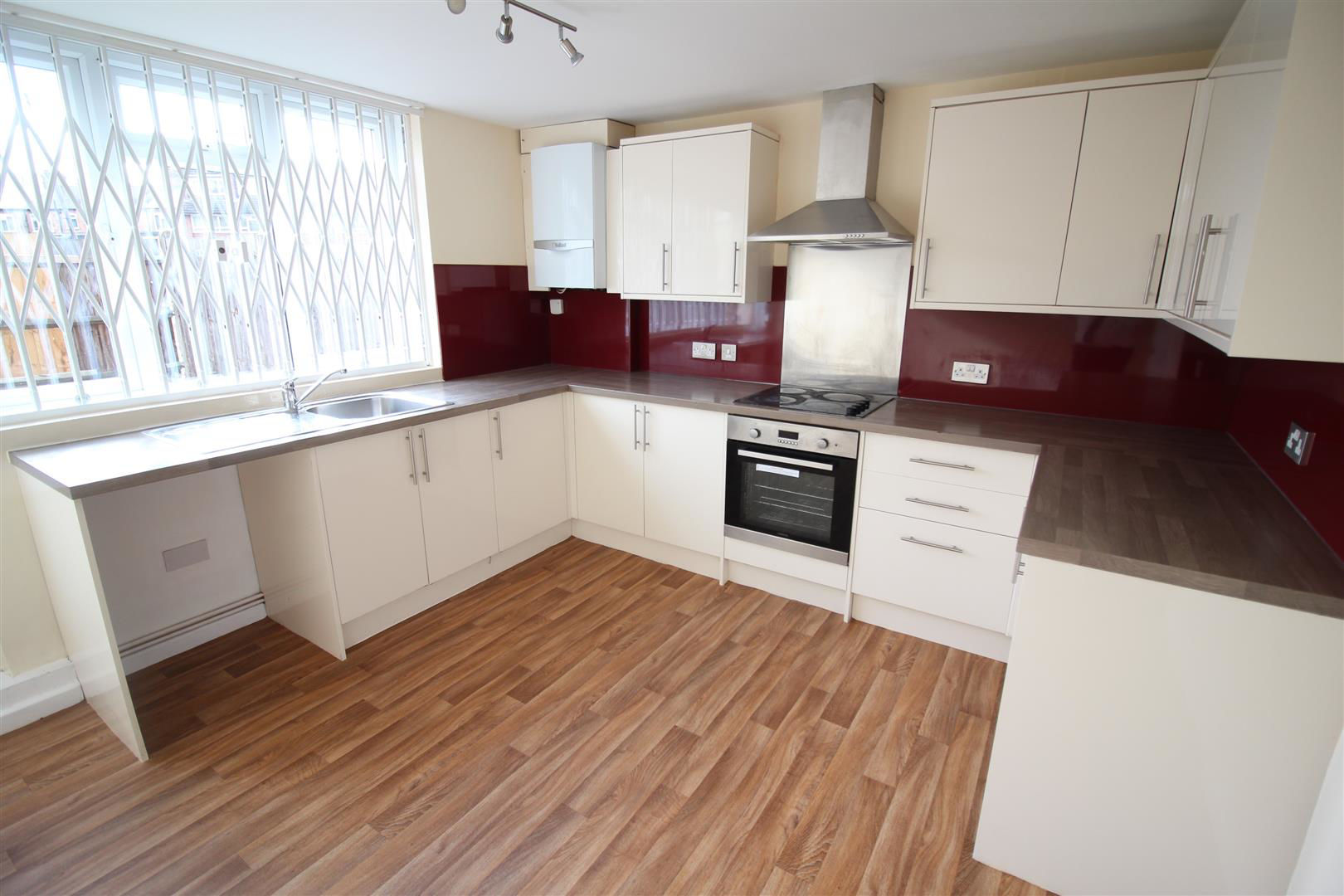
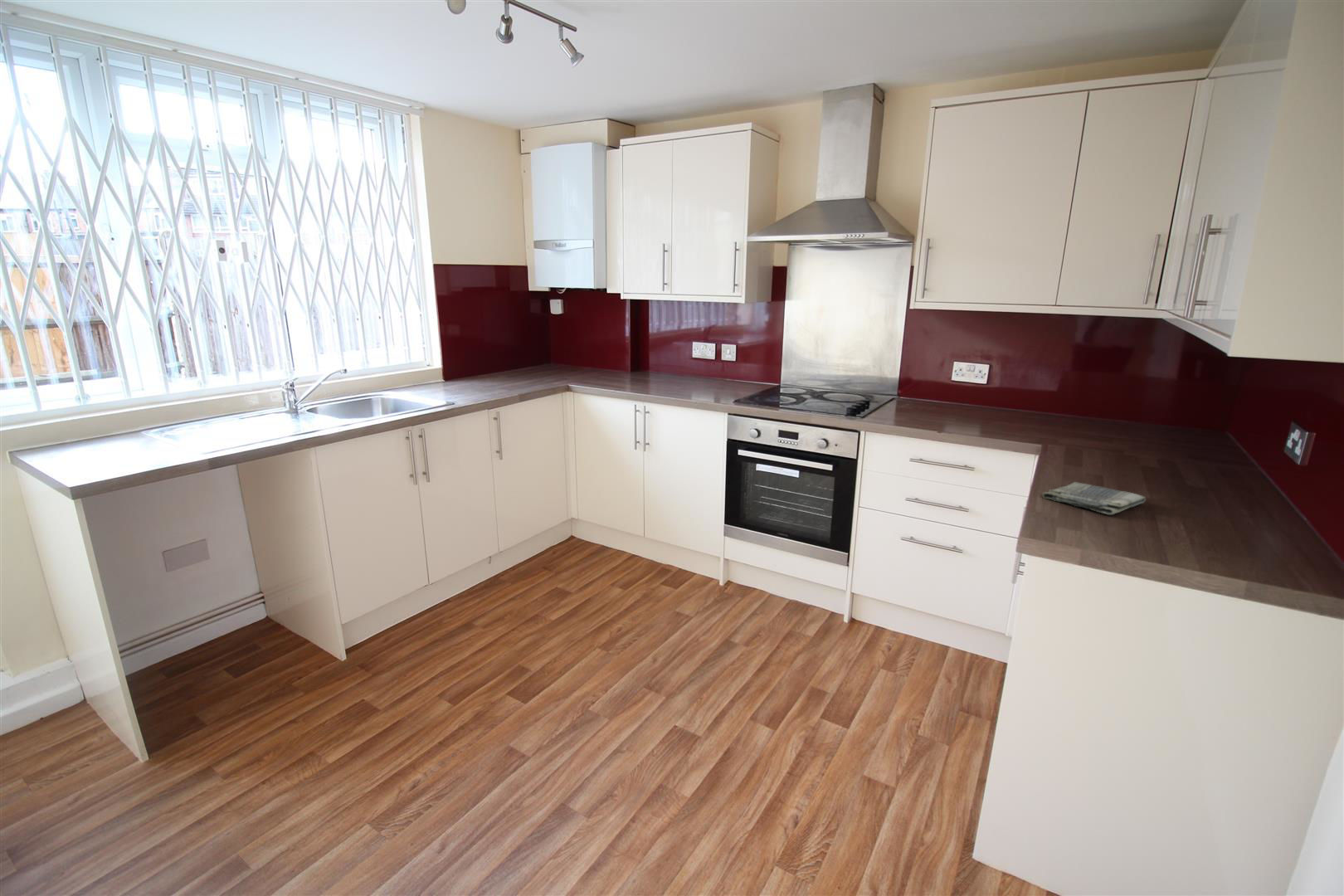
+ dish towel [1041,481,1147,515]
